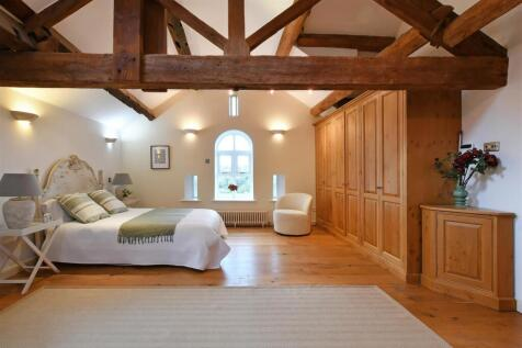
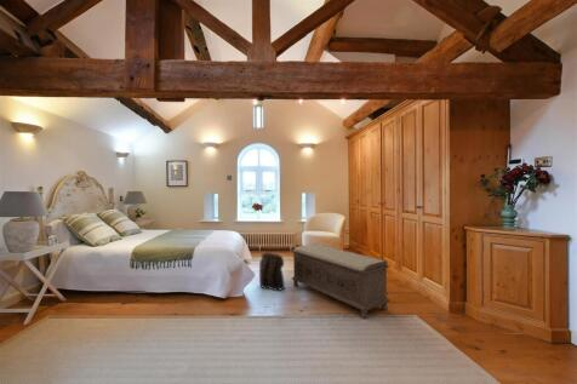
+ backpack [258,251,286,292]
+ bench [290,242,392,320]
